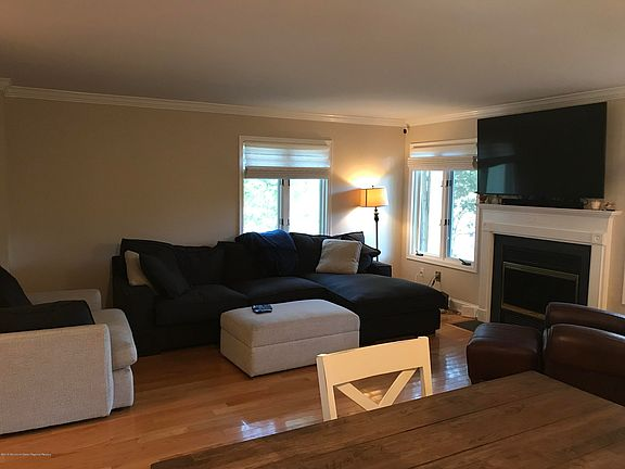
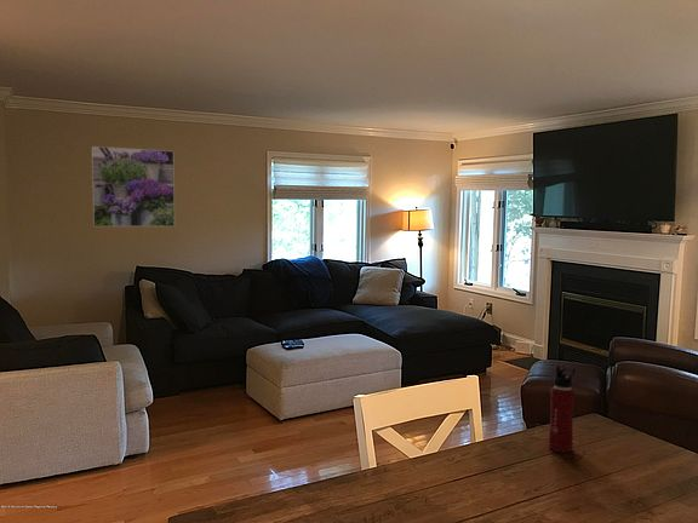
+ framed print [91,145,176,228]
+ water bottle [548,364,577,453]
